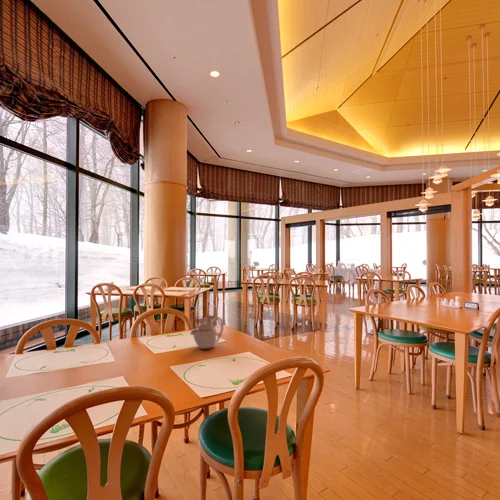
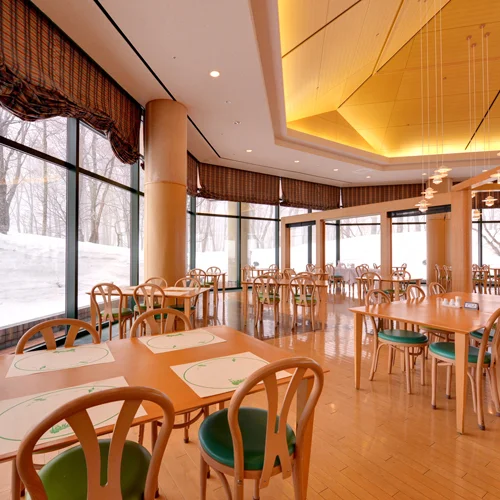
- teapot [189,316,224,350]
